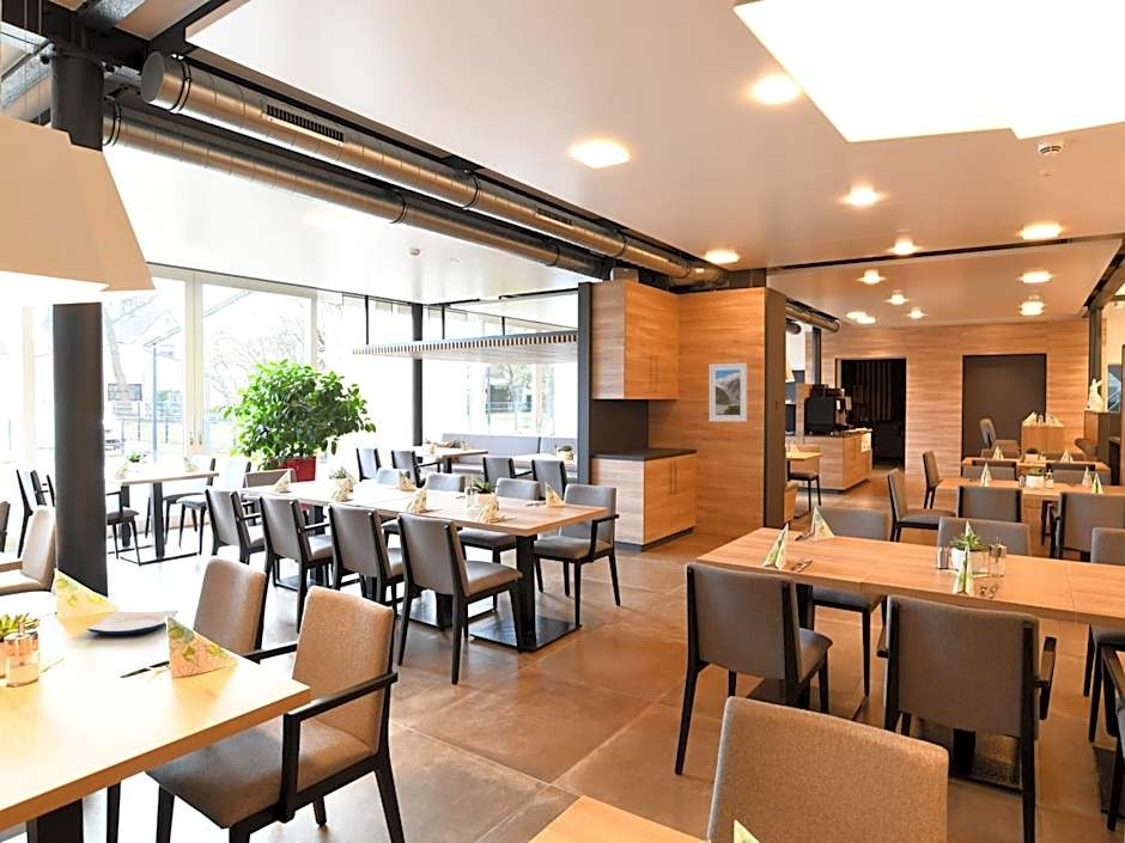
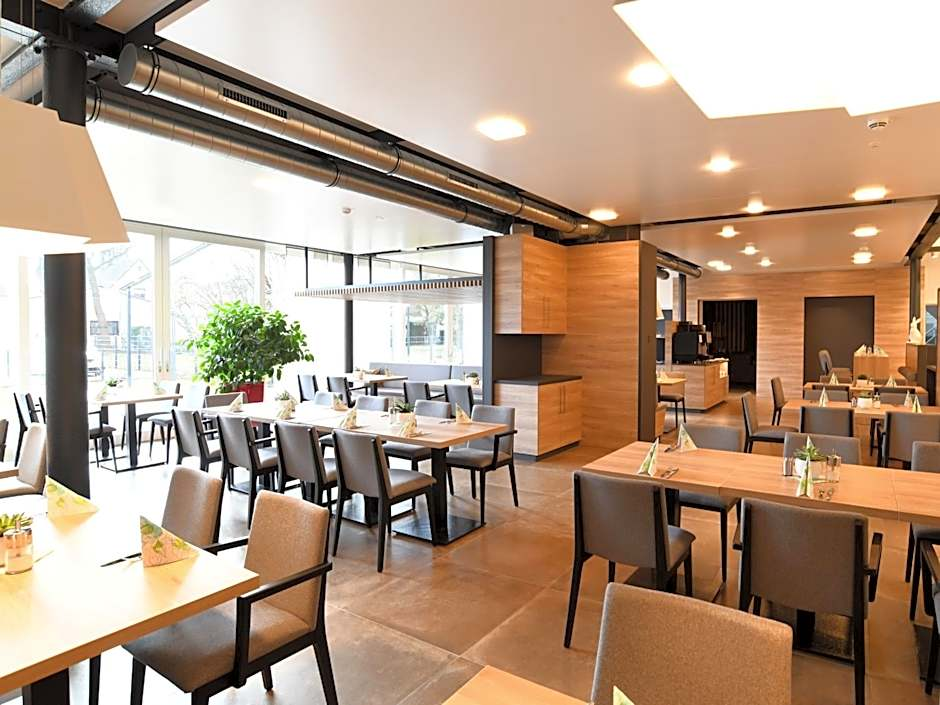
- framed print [709,362,748,423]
- plate [86,609,180,636]
